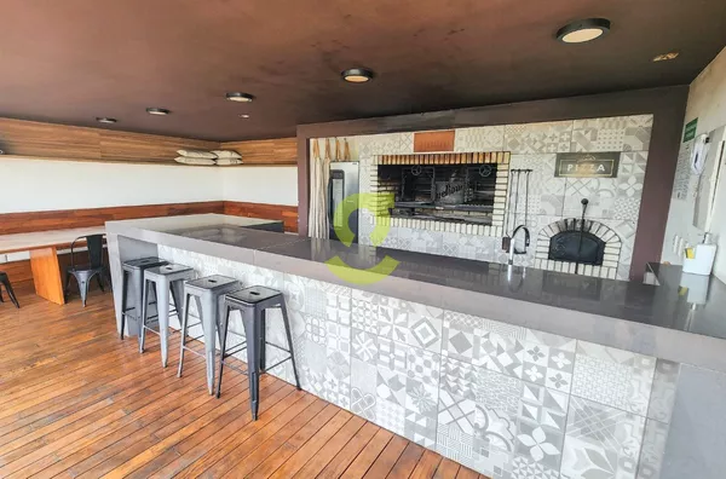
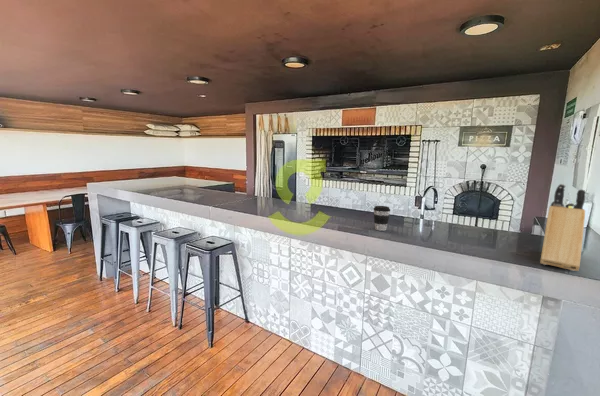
+ knife block [539,183,586,272]
+ coffee cup [372,205,391,232]
